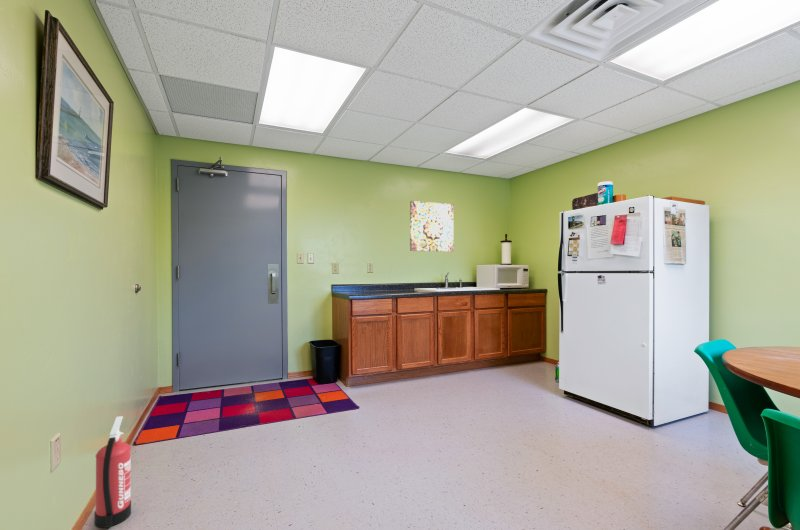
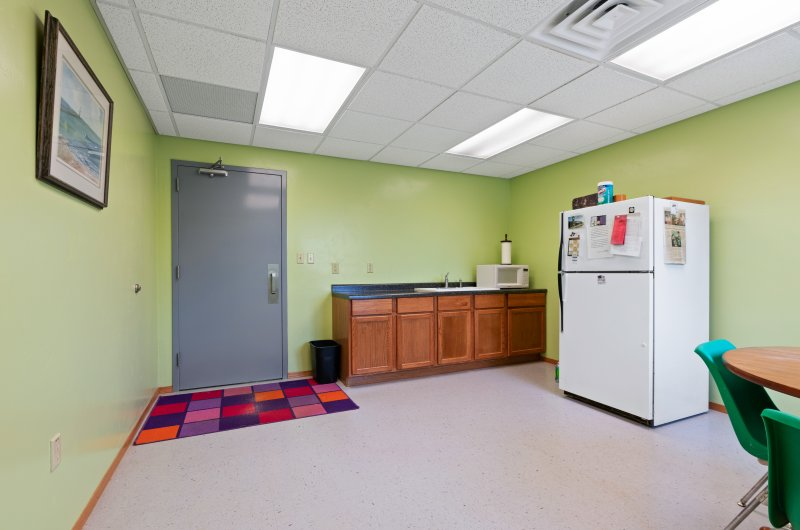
- fire extinguisher [93,415,132,529]
- wall art [409,200,455,253]
